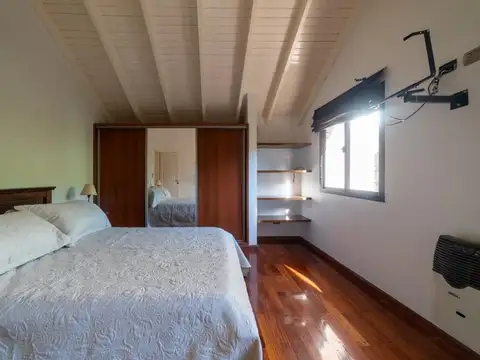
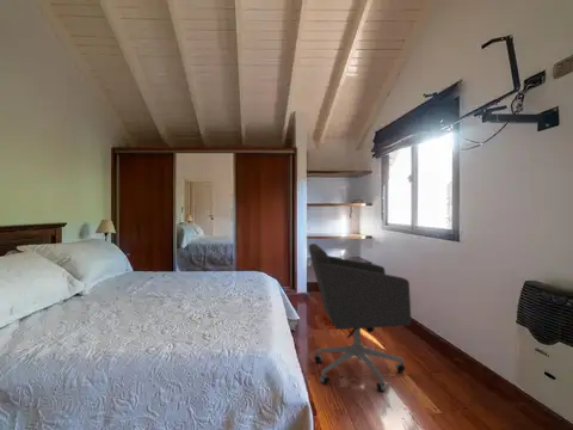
+ office chair [308,242,412,393]
